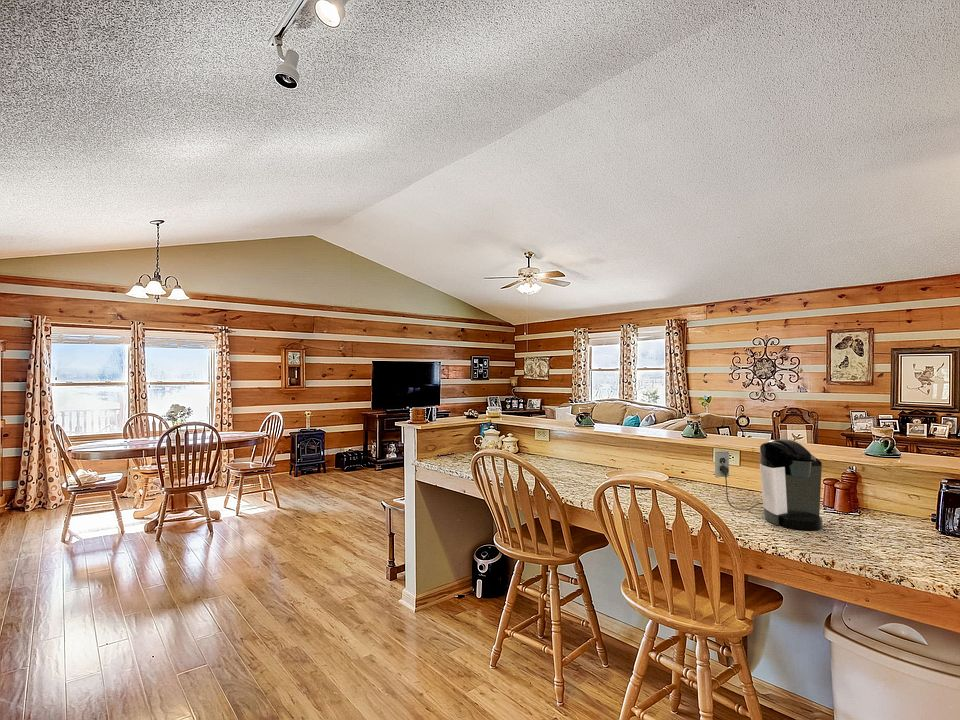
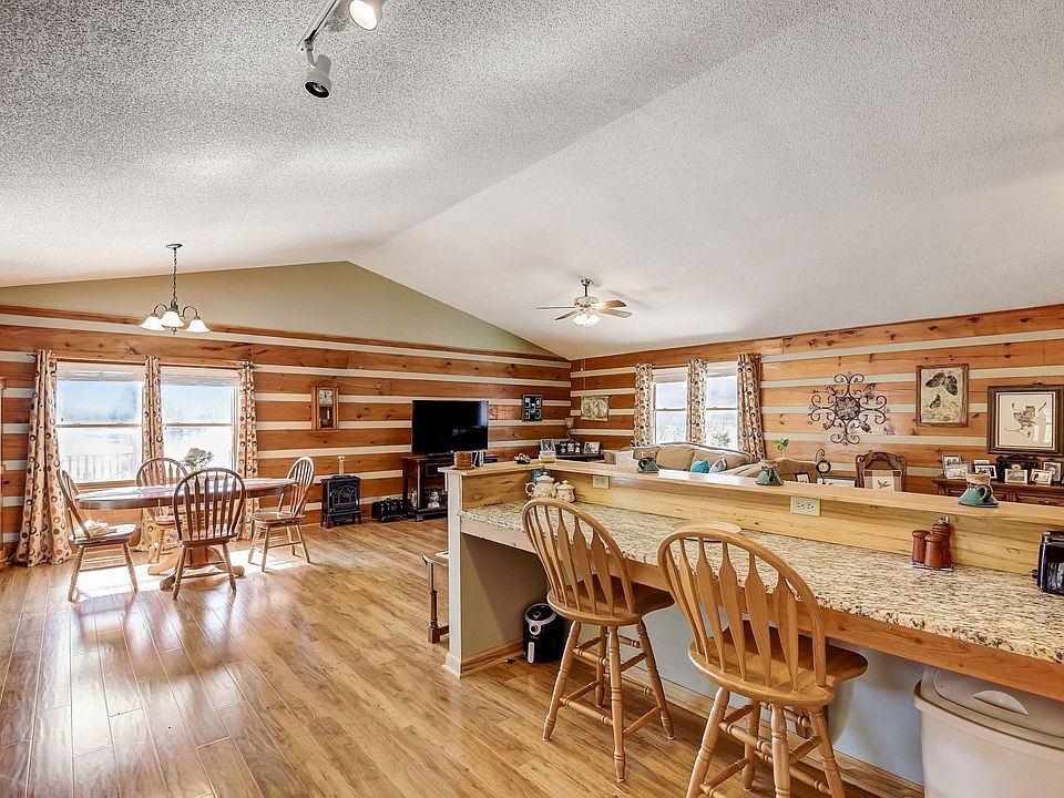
- coffee maker [714,438,824,531]
